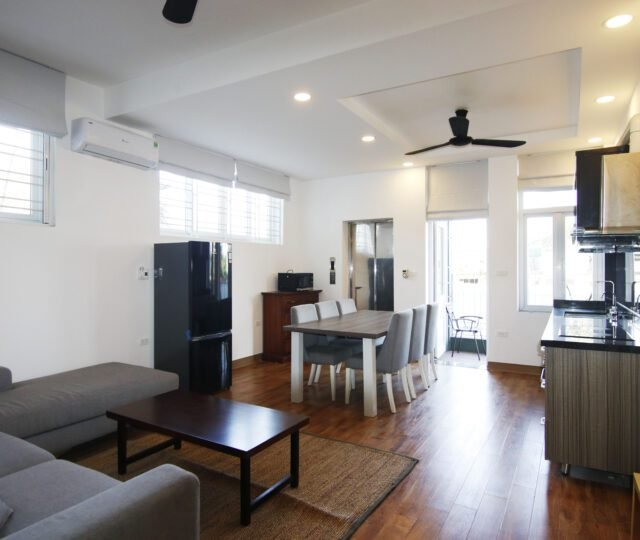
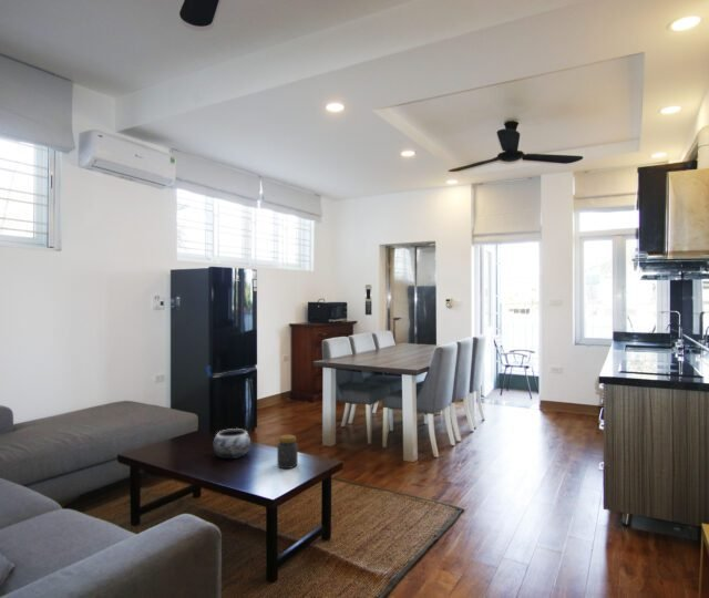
+ decorative bowl [213,427,251,460]
+ jar [276,434,299,470]
